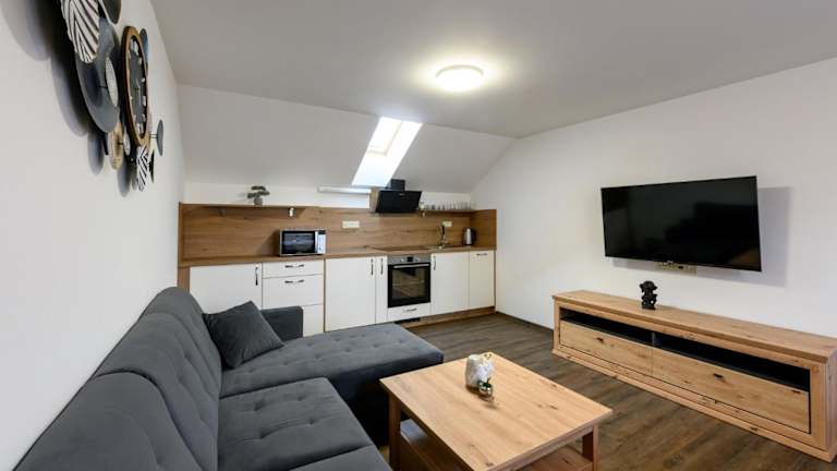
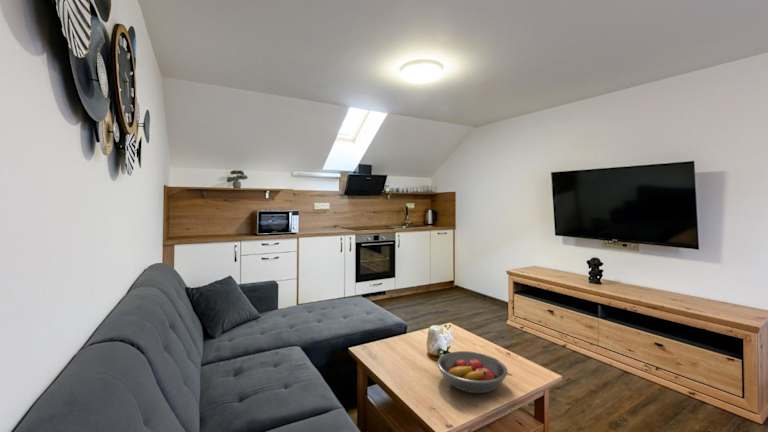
+ fruit bowl [436,350,508,394]
